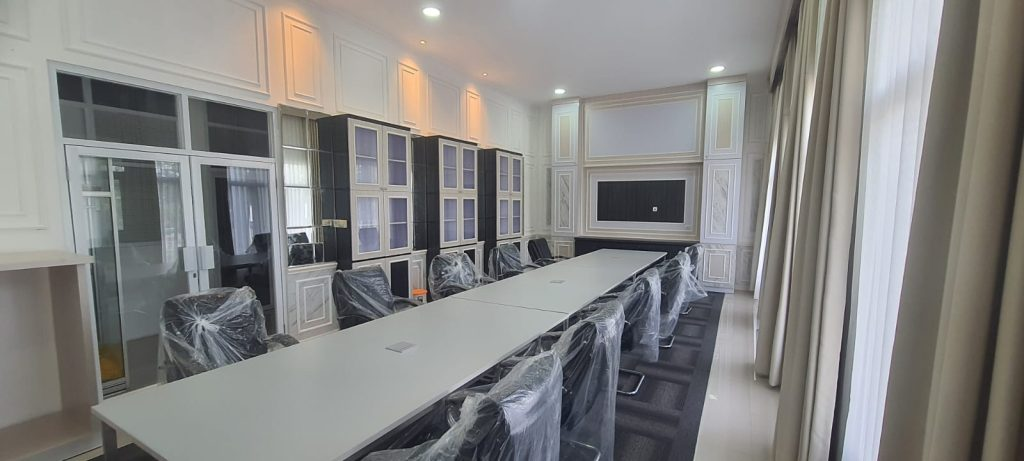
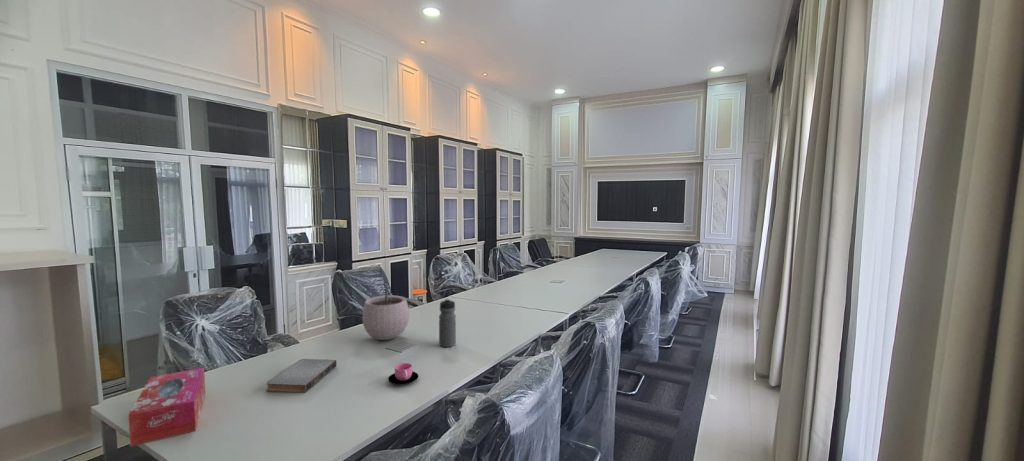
+ tissue box [127,367,206,448]
+ water bottle [438,297,457,348]
+ cup [387,362,419,386]
+ book [265,358,338,394]
+ plant pot [361,283,410,341]
